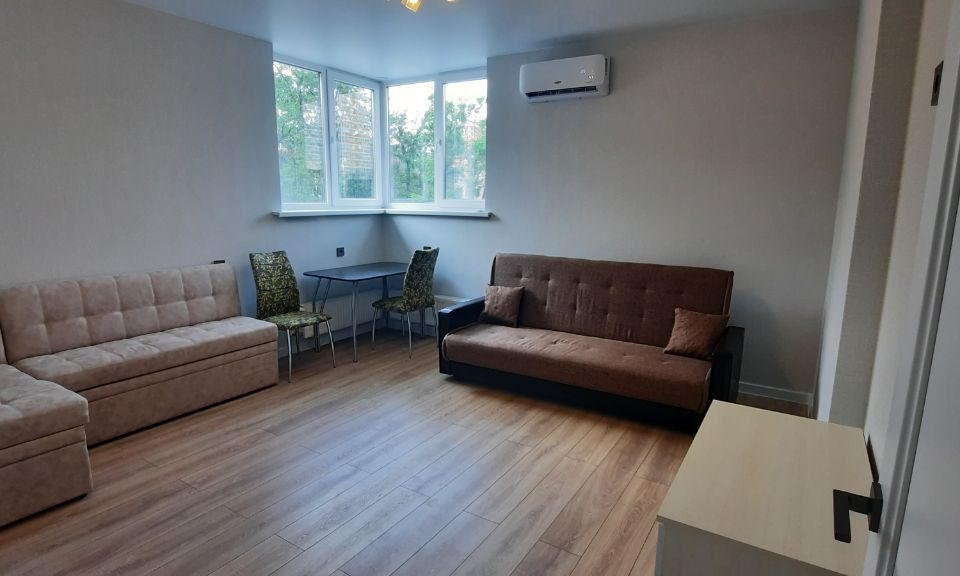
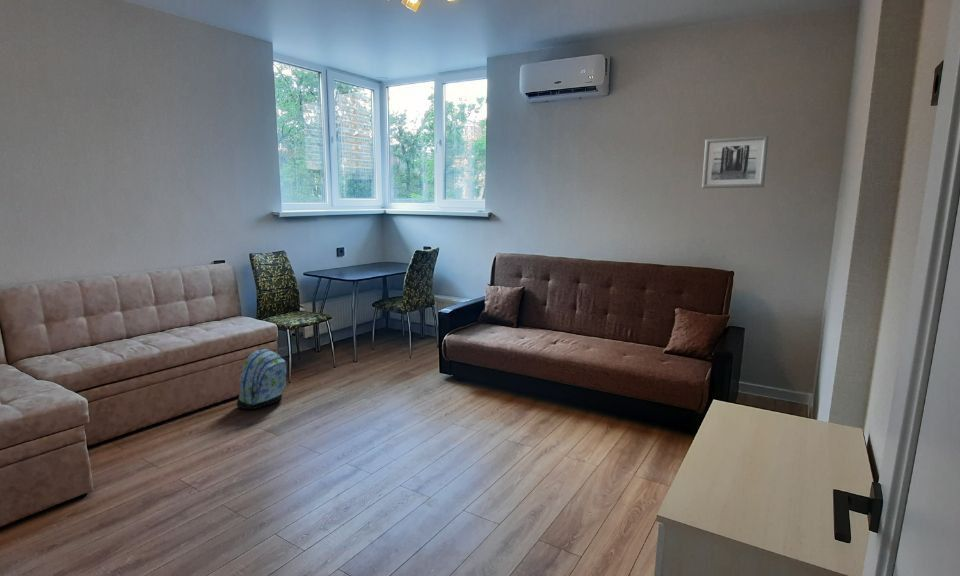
+ wall art [701,134,770,189]
+ backpack [235,348,288,410]
